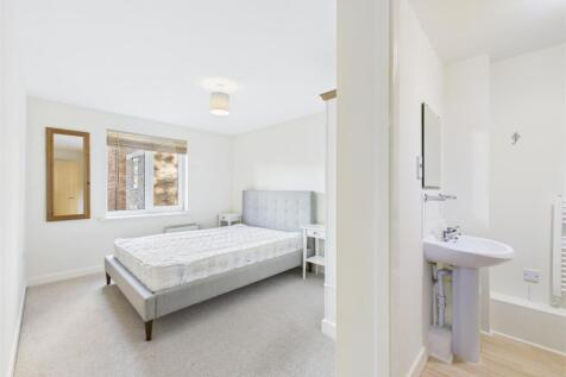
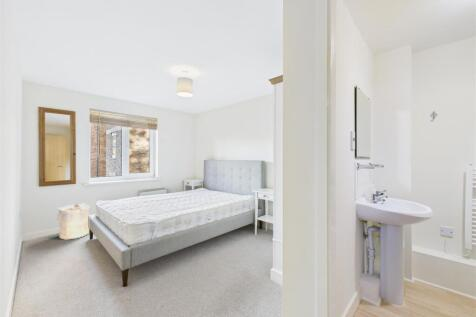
+ laundry hamper [55,202,90,240]
